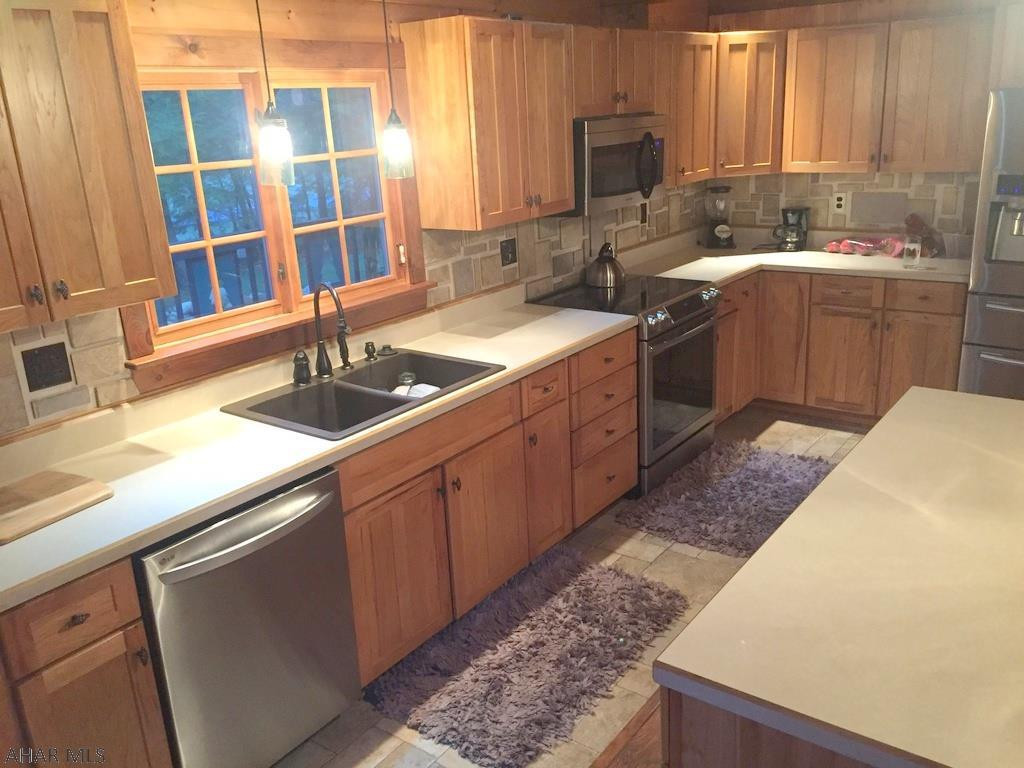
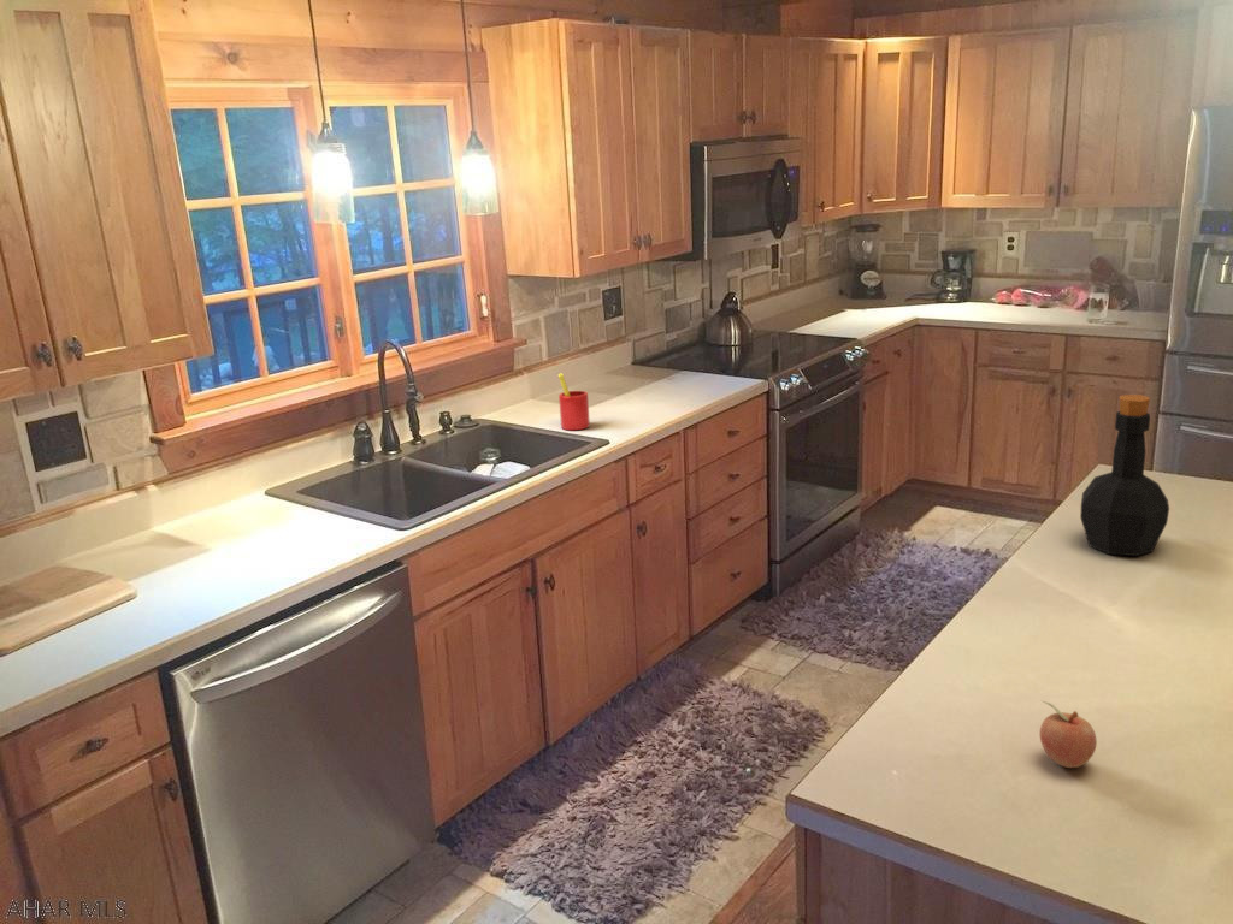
+ bottle [1079,393,1170,557]
+ fruit [1039,699,1098,769]
+ straw [557,372,591,431]
